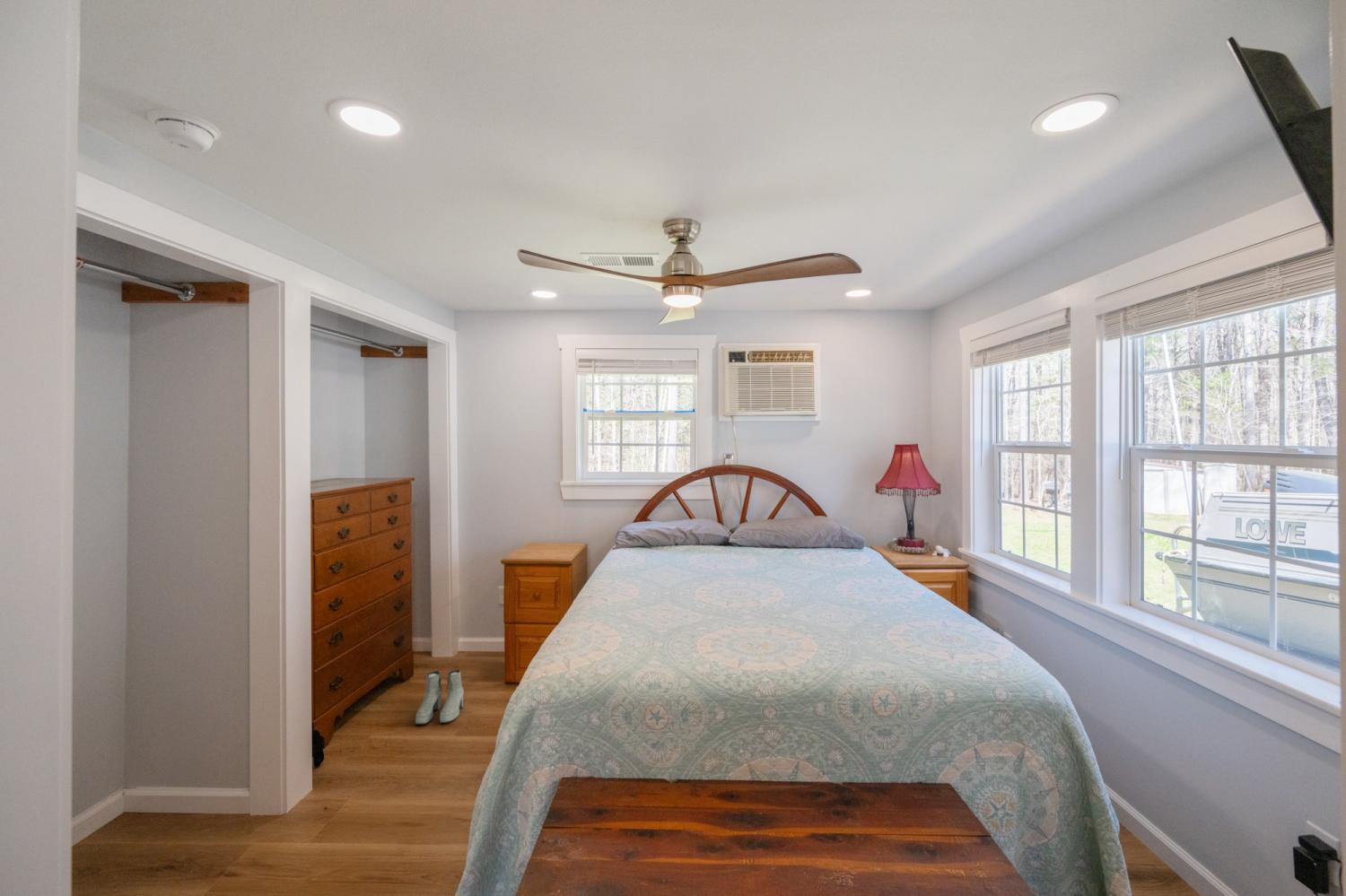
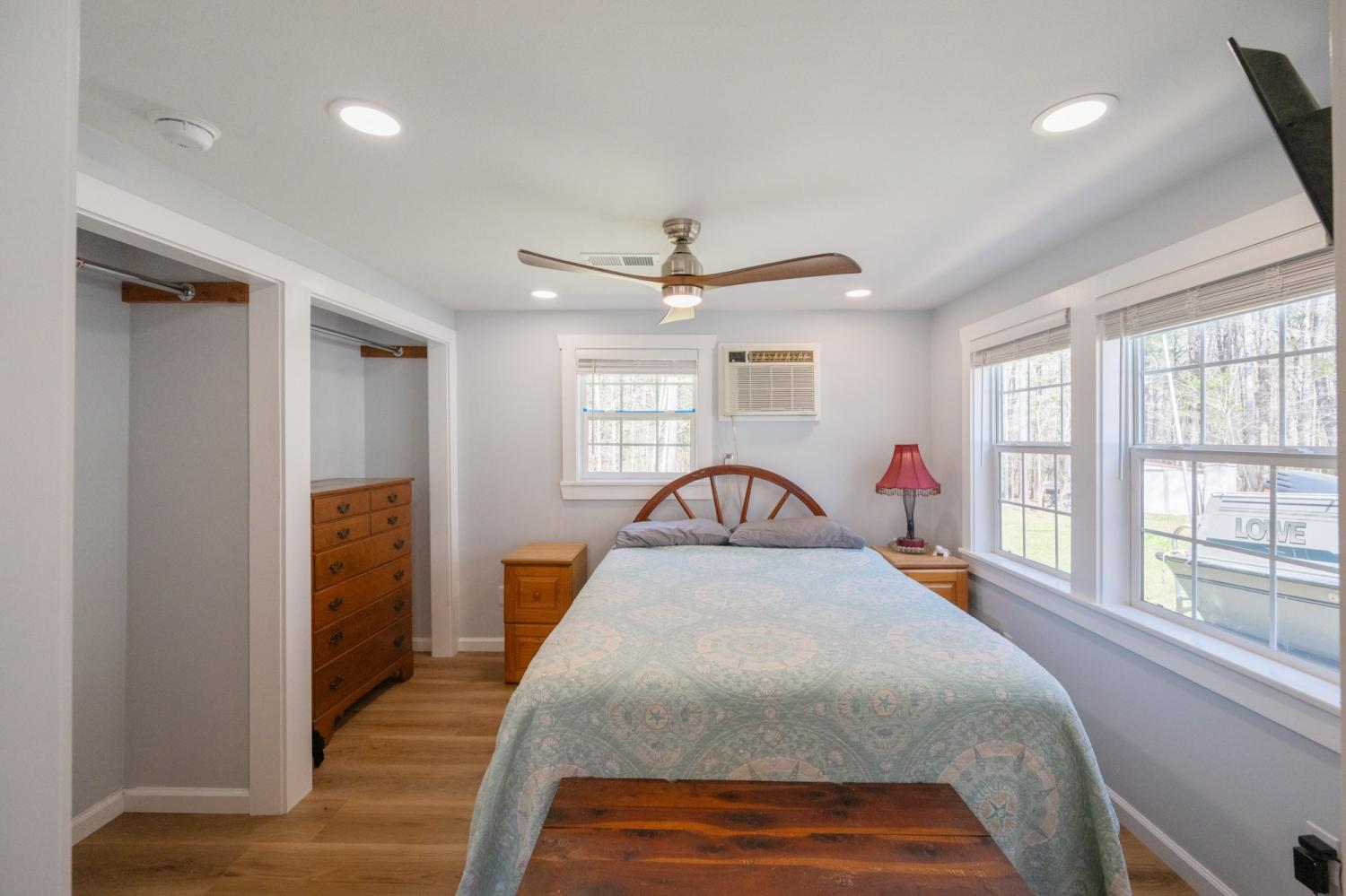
- boots [415,669,465,726]
